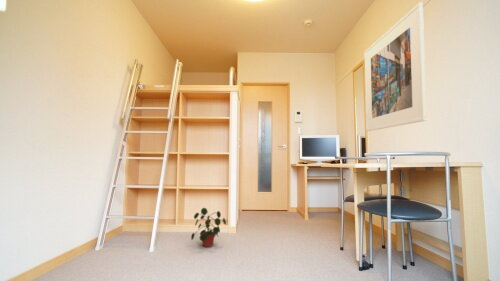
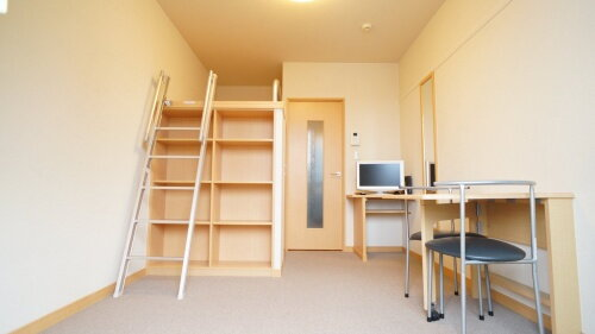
- potted plant [190,207,227,248]
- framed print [364,1,427,132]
